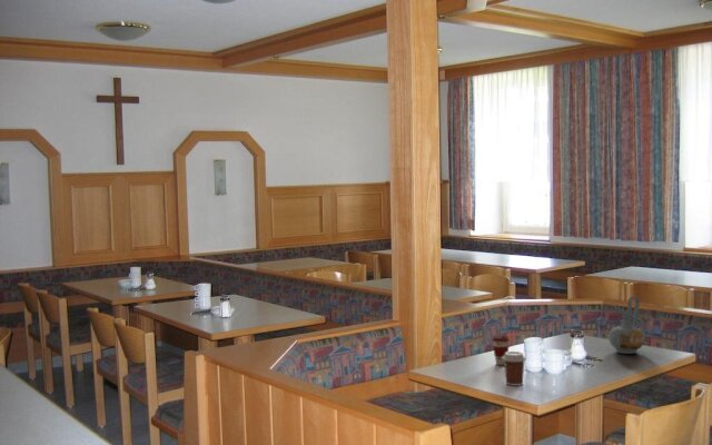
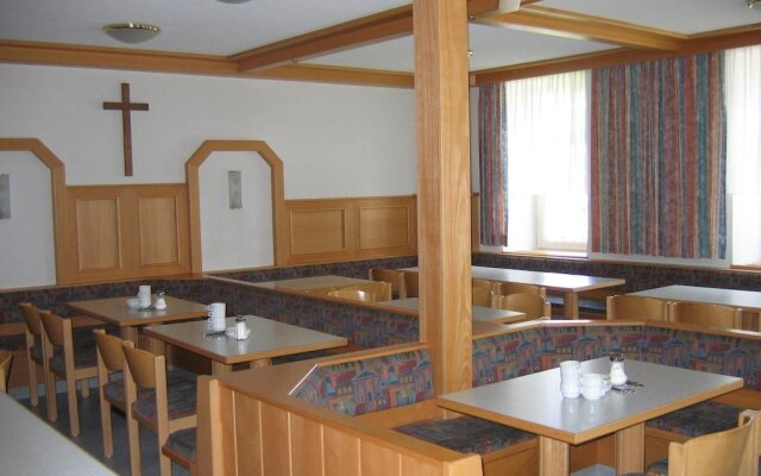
- coffee cup [503,350,527,387]
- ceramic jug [607,295,645,355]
- coffee cup [491,334,511,366]
